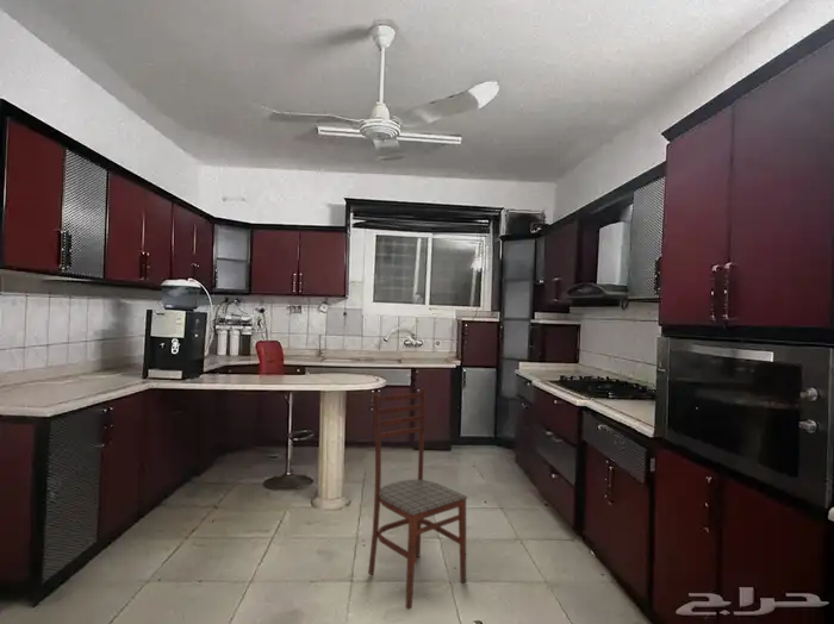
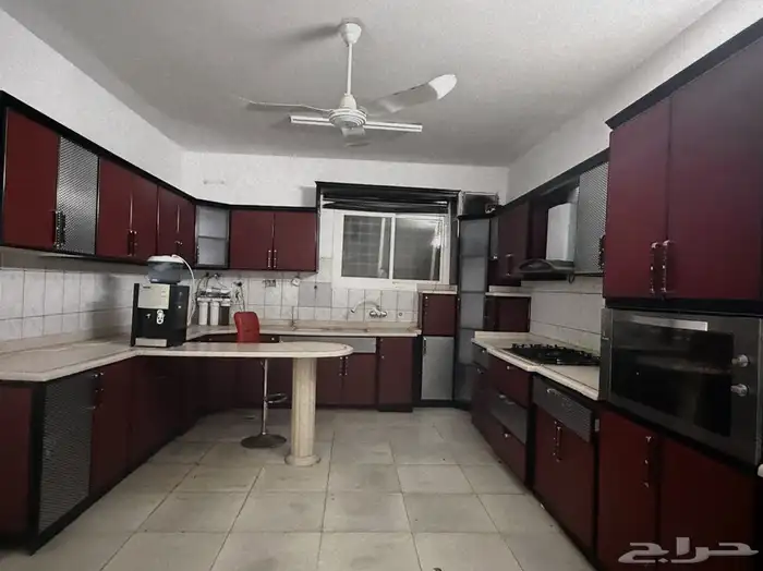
- dining chair [367,387,468,611]
